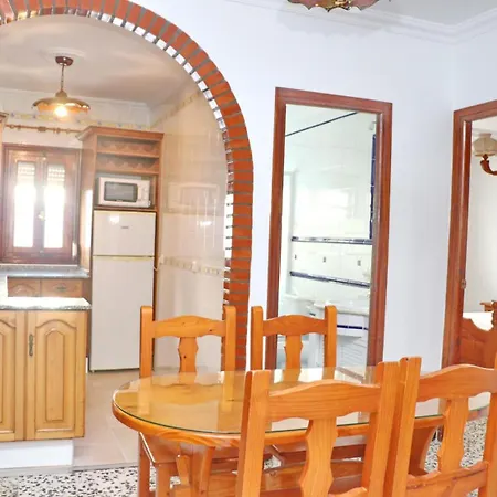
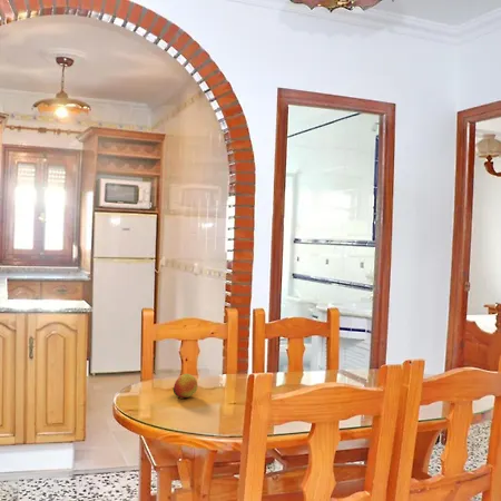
+ fruit [171,373,199,399]
